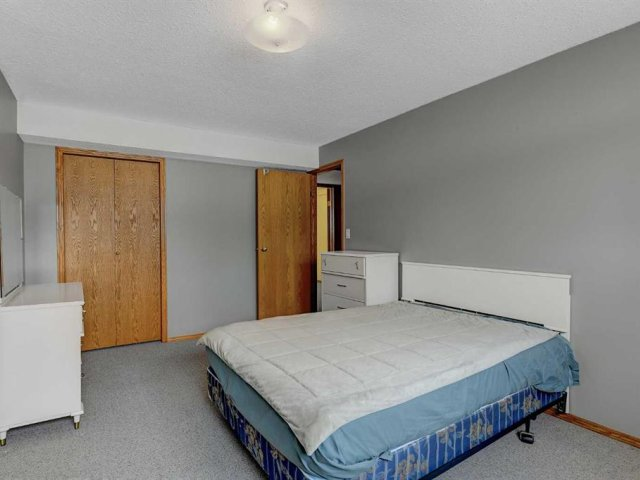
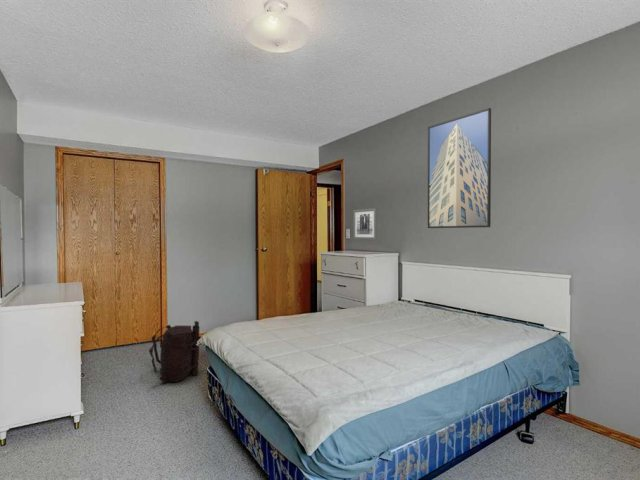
+ wall art [352,207,378,240]
+ backpack [148,320,202,384]
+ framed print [427,107,492,229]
